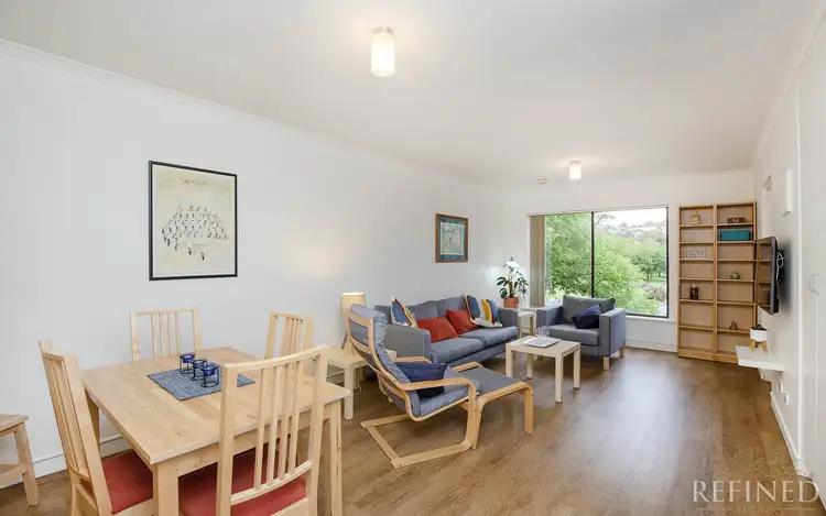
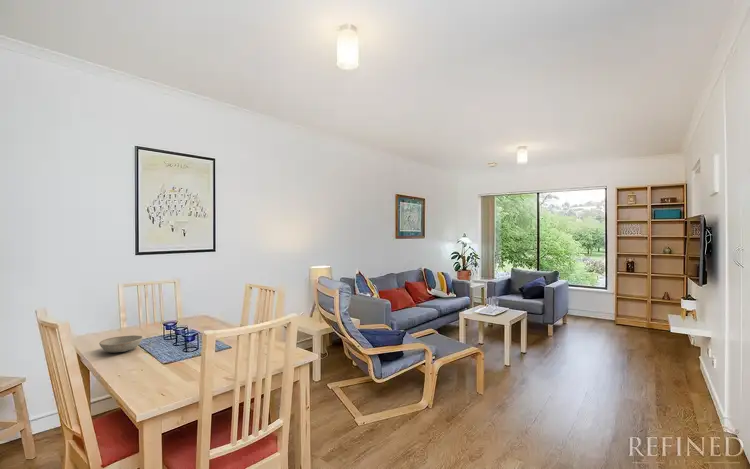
+ bowl [98,334,144,354]
